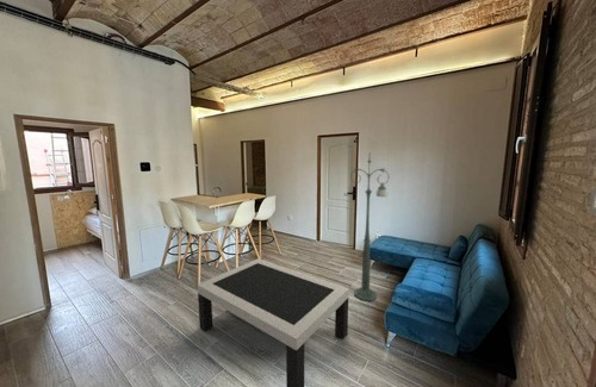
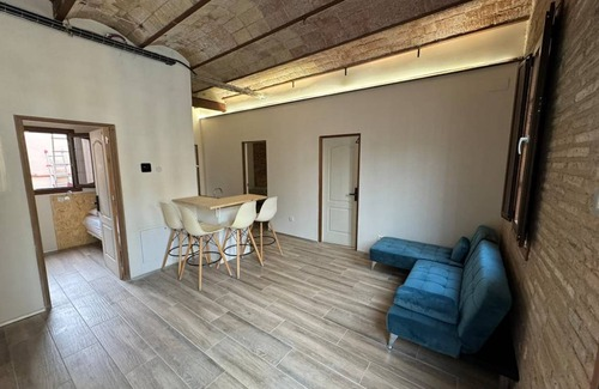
- coffee table [197,257,349,387]
- floor lamp [349,154,391,302]
